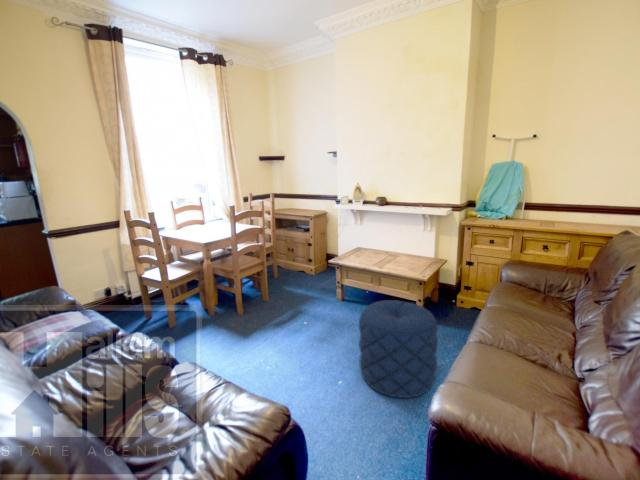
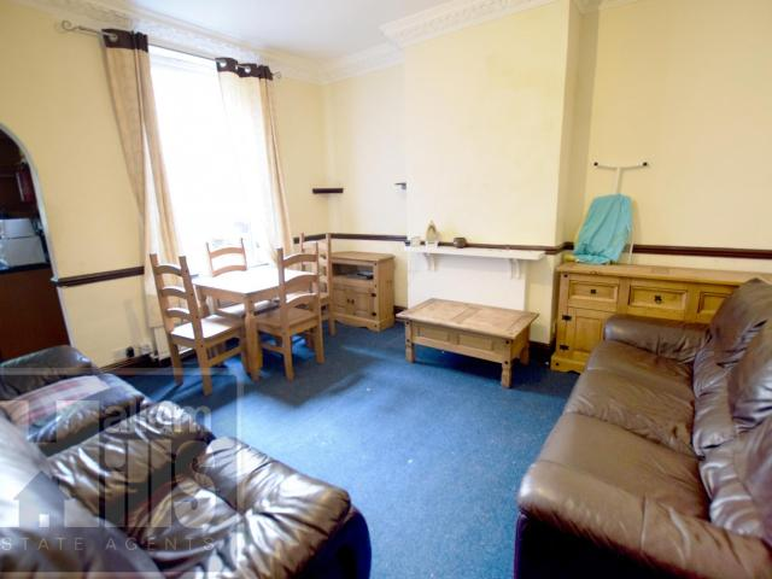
- pouf [358,299,439,399]
